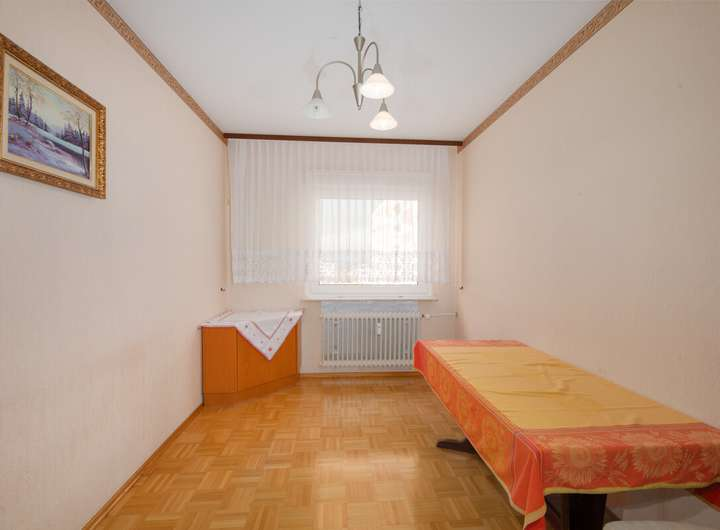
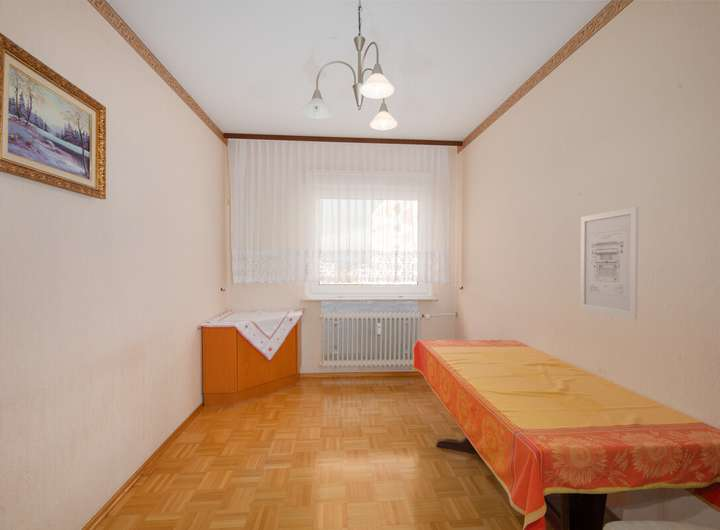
+ wall art [579,206,639,320]
